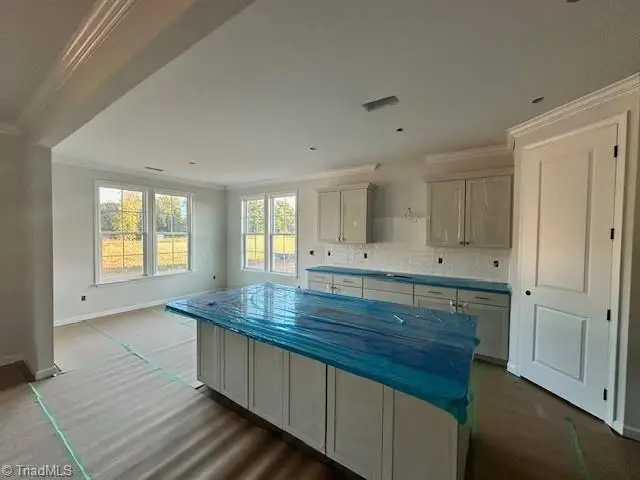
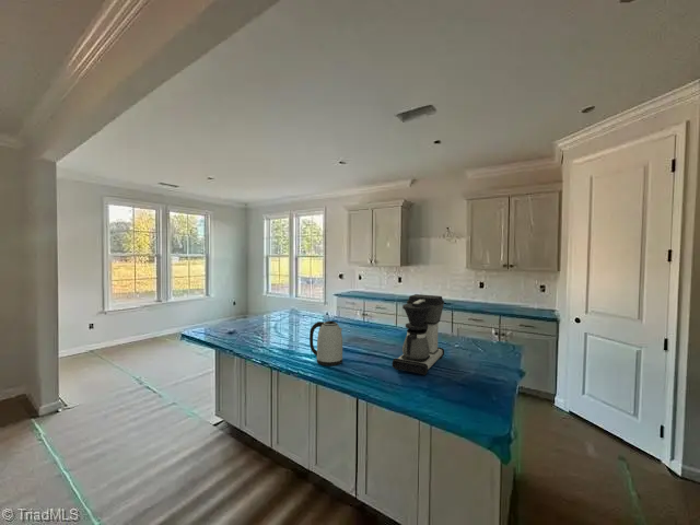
+ kettle [308,319,343,366]
+ coffee maker [392,293,445,376]
